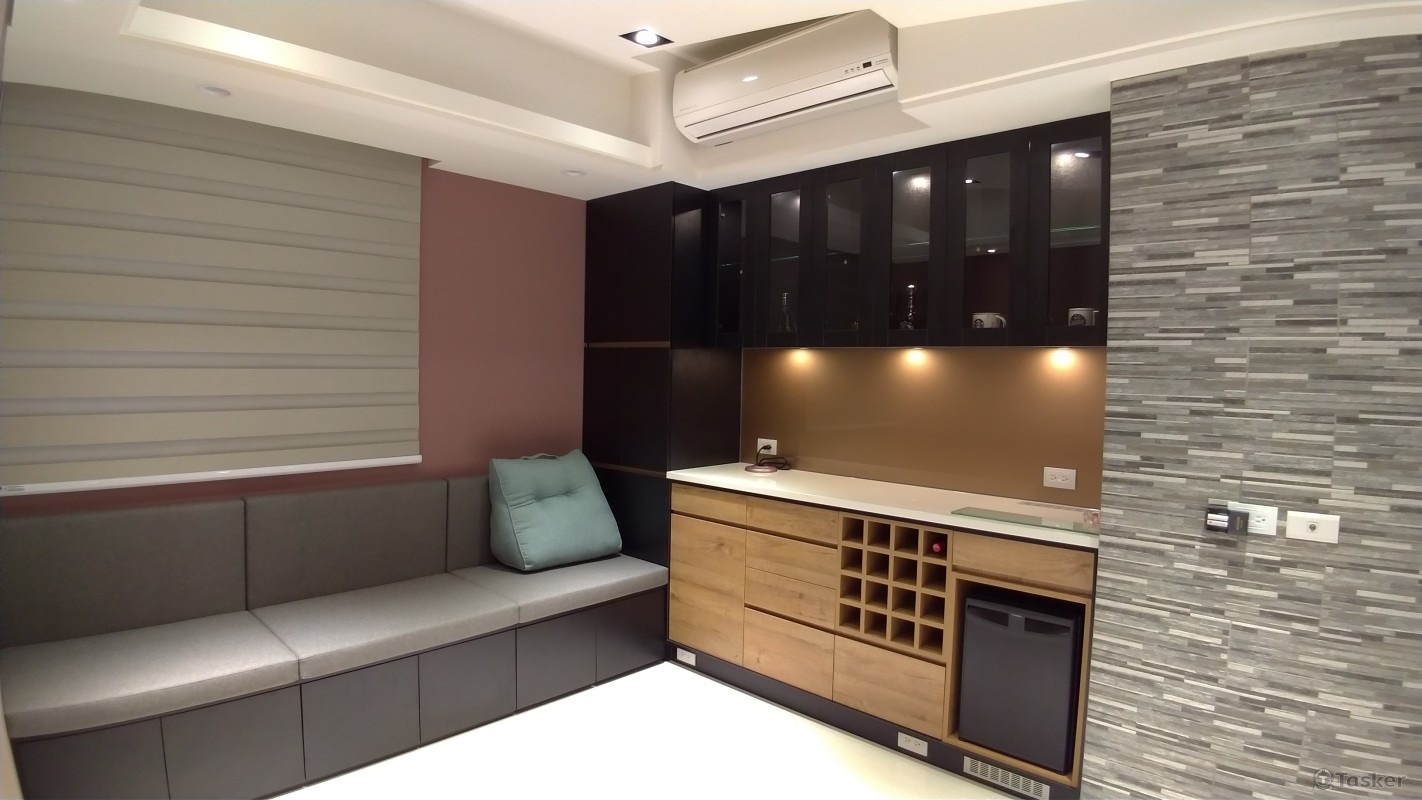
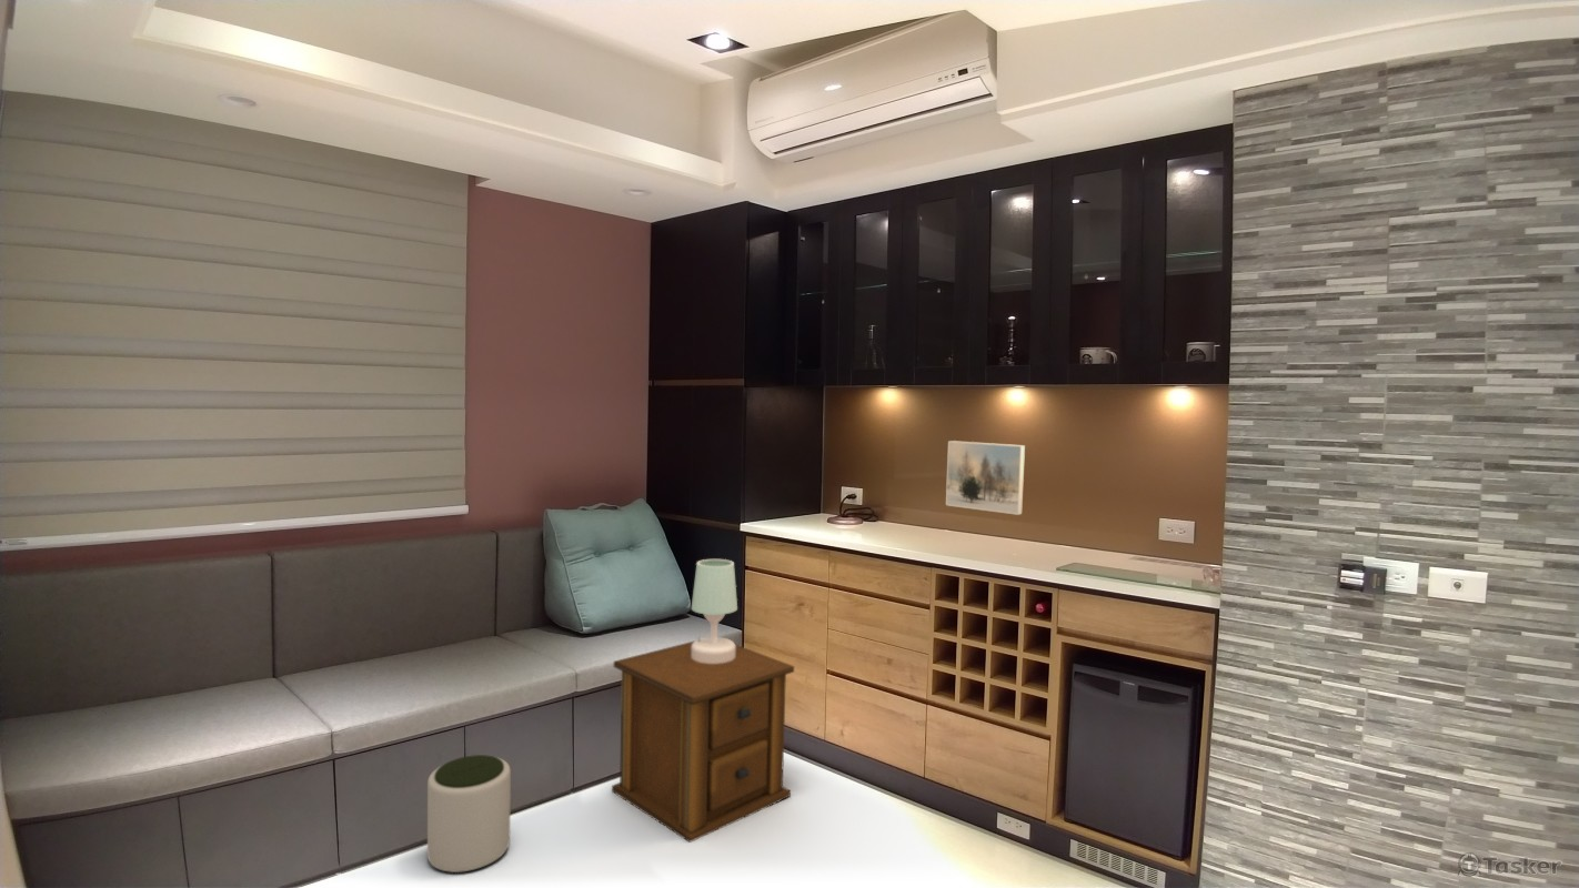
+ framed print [945,440,1026,516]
+ table lamp [691,558,738,664]
+ plant pot [426,754,512,874]
+ side table [611,639,795,844]
